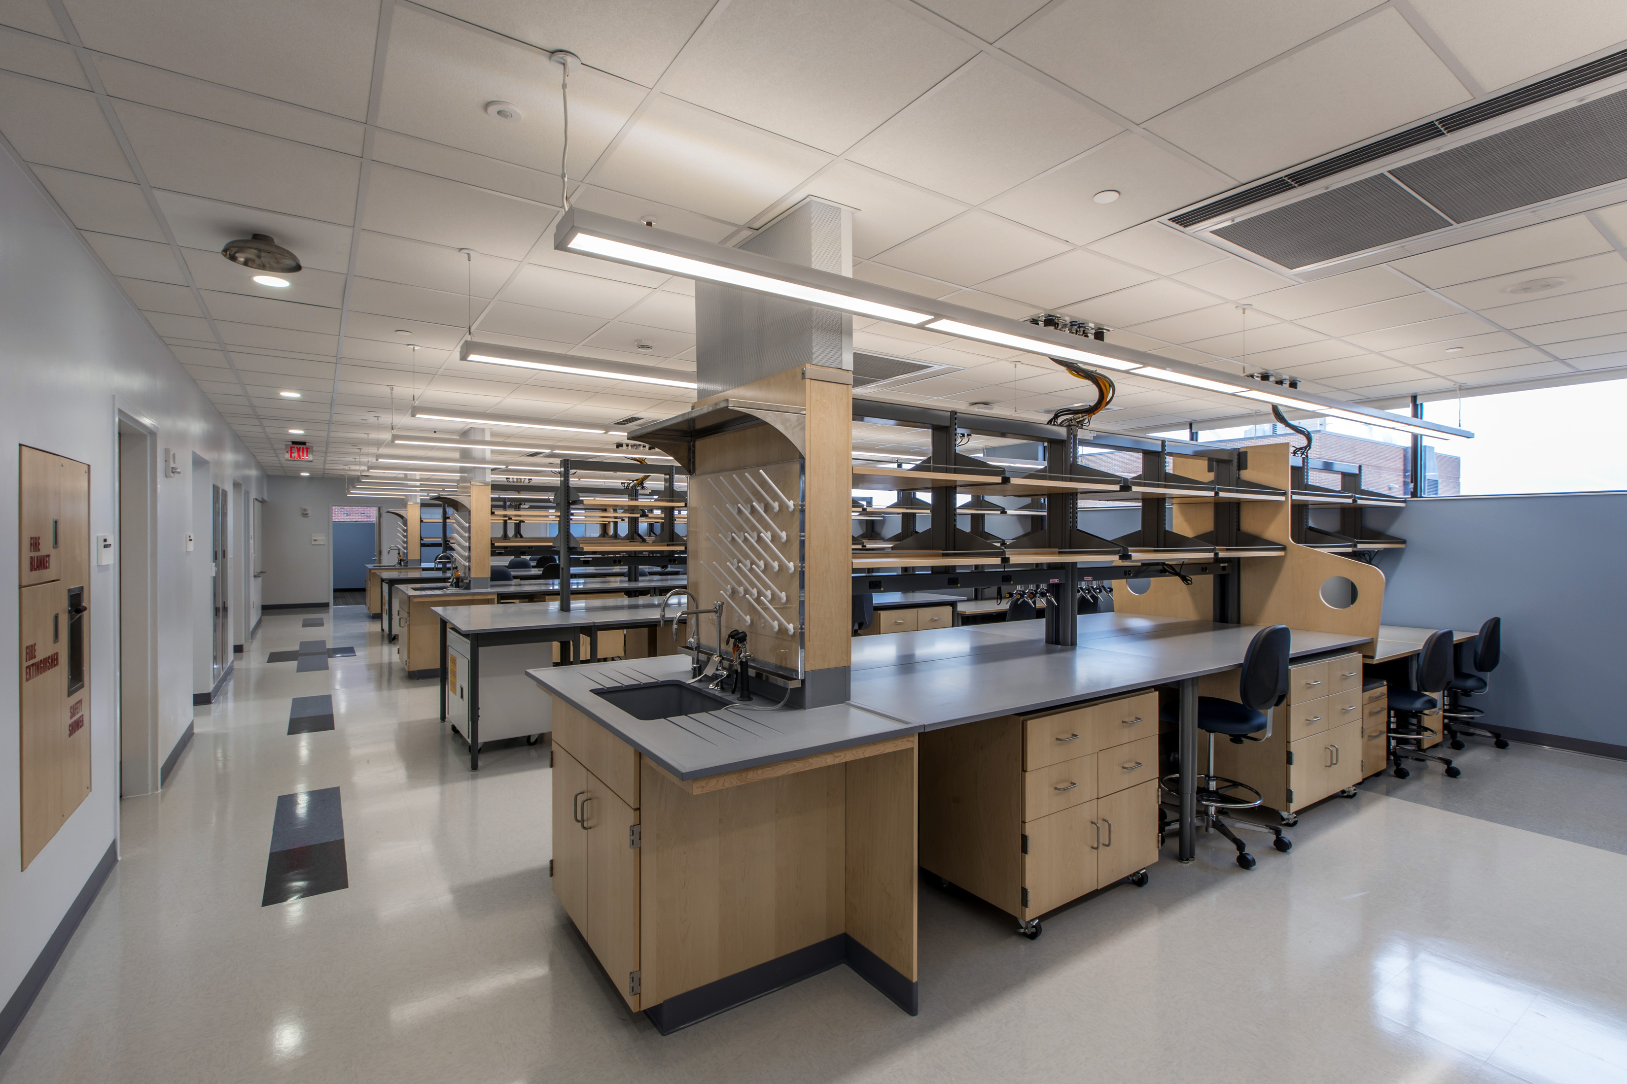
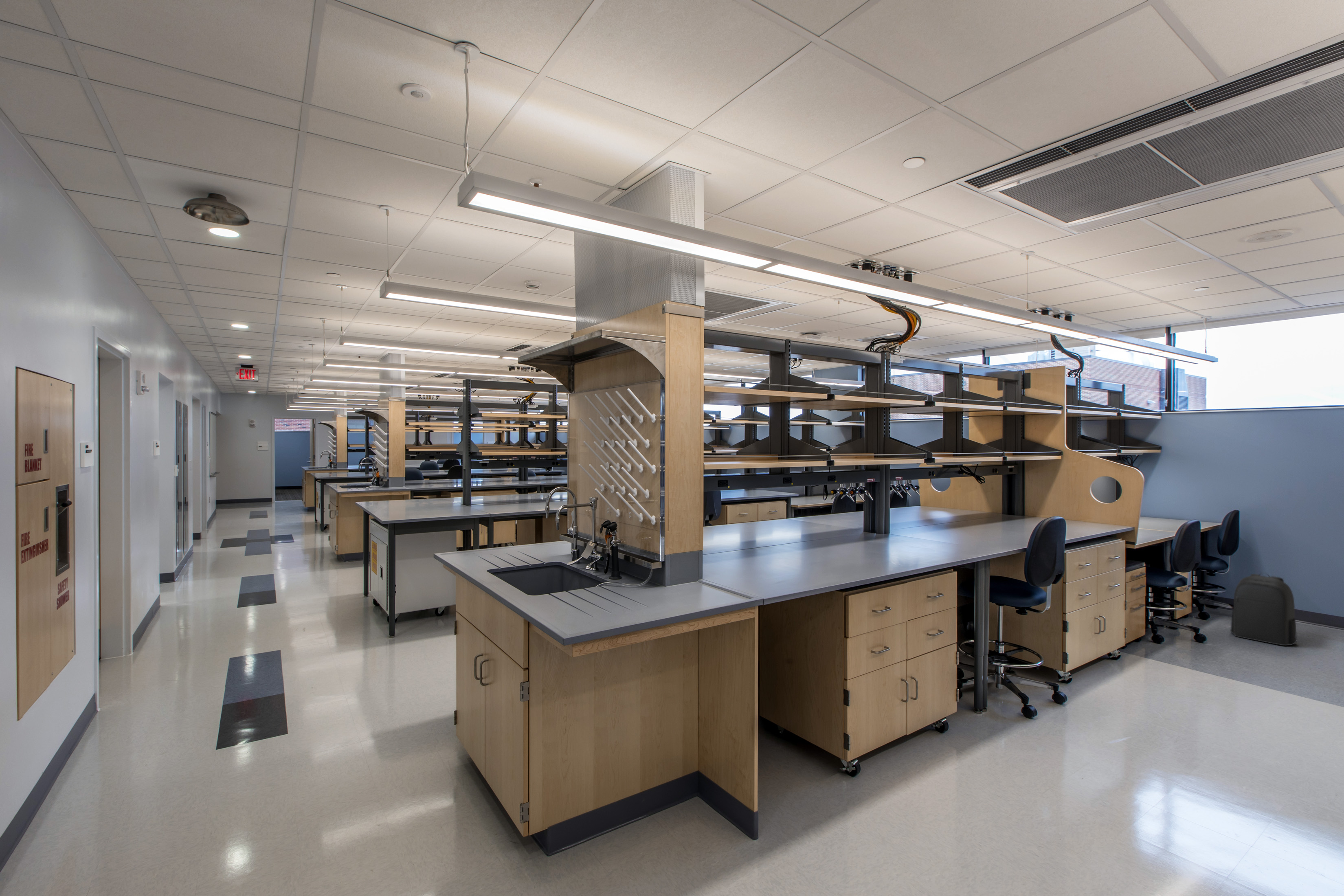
+ backpack [1230,572,1298,646]
